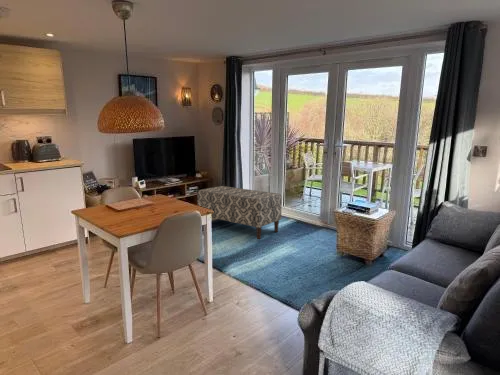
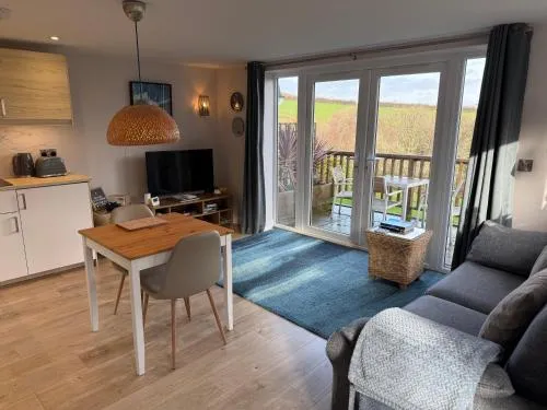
- bench [197,185,283,240]
